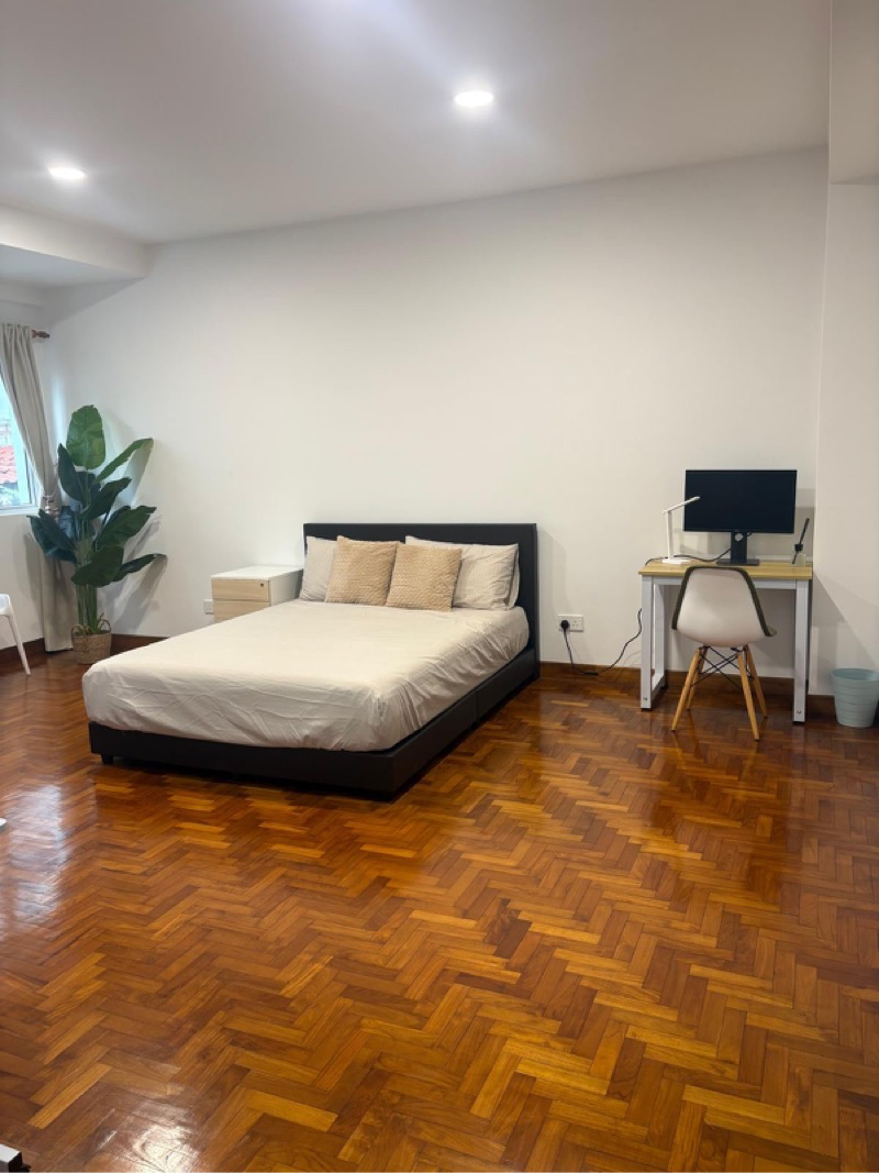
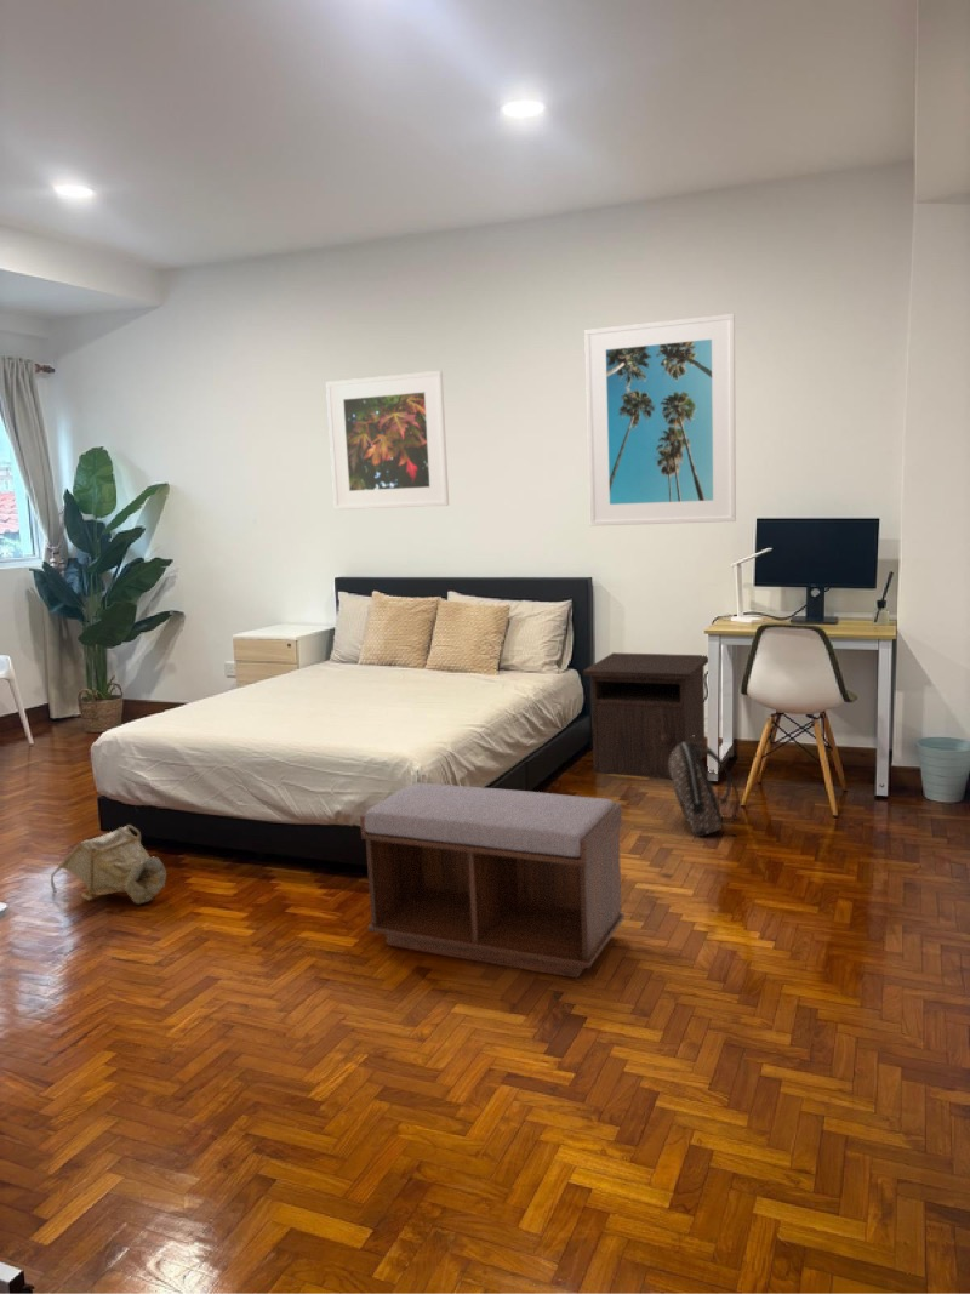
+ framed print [325,370,450,511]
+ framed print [583,313,737,528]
+ bag [50,823,167,906]
+ nightstand [582,651,709,780]
+ backpack [669,735,741,838]
+ bench [359,782,626,980]
